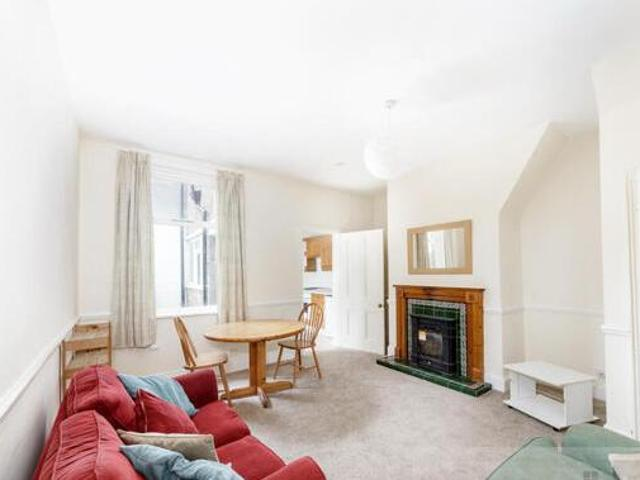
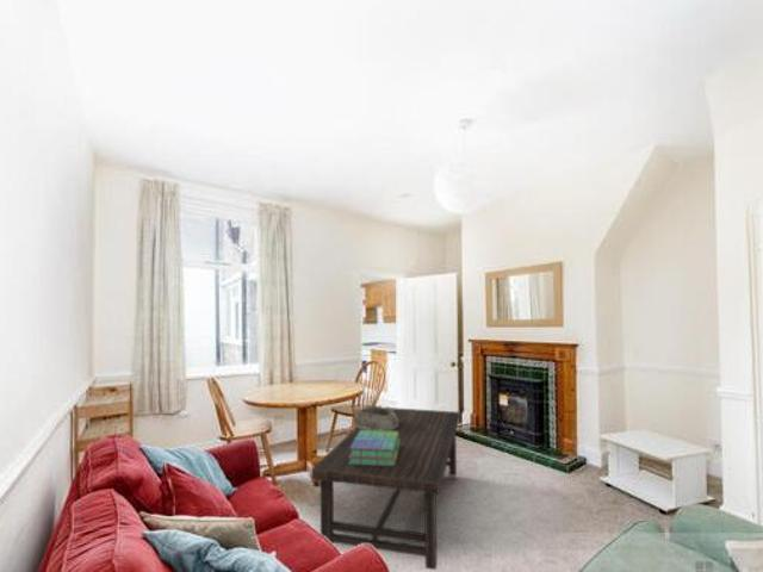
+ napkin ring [352,403,398,431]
+ coffee table [310,406,461,571]
+ stack of books [348,430,399,466]
